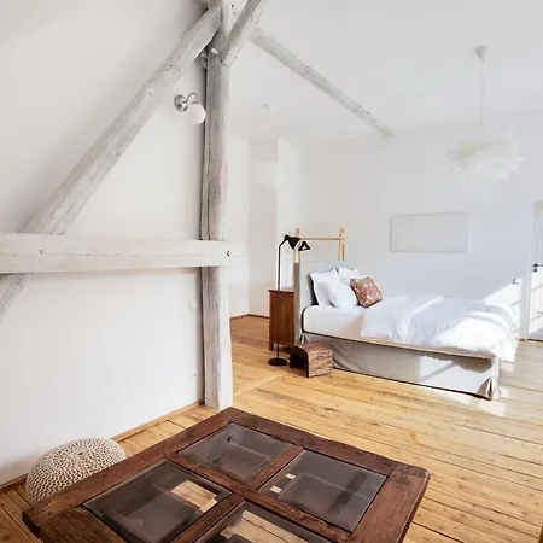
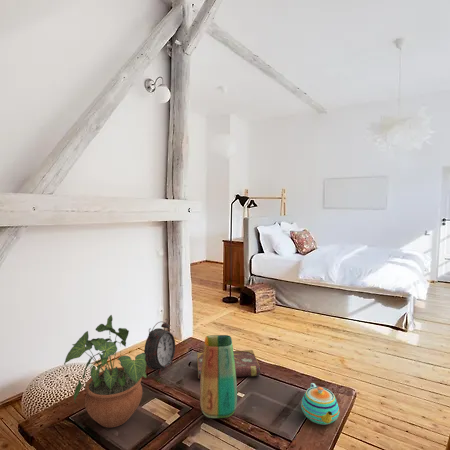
+ book [196,349,261,380]
+ vase [199,334,238,419]
+ potted plant [63,314,148,428]
+ teapot [300,382,341,426]
+ alarm clock [143,318,176,376]
